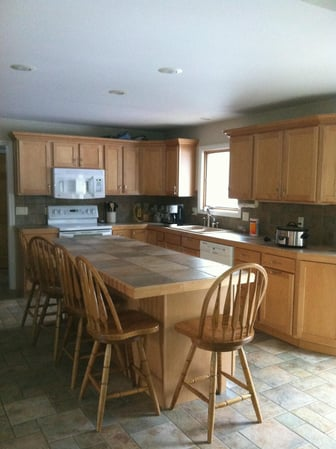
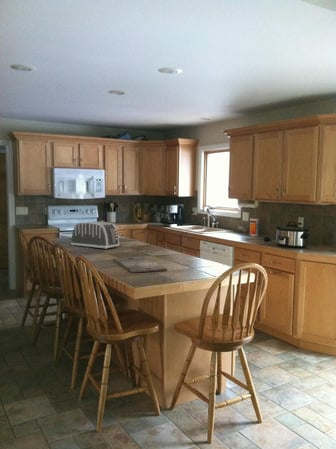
+ cutting board [112,256,168,274]
+ toaster [70,221,121,250]
